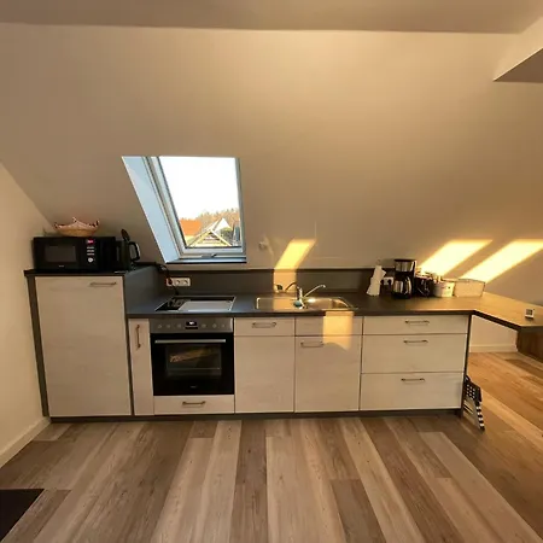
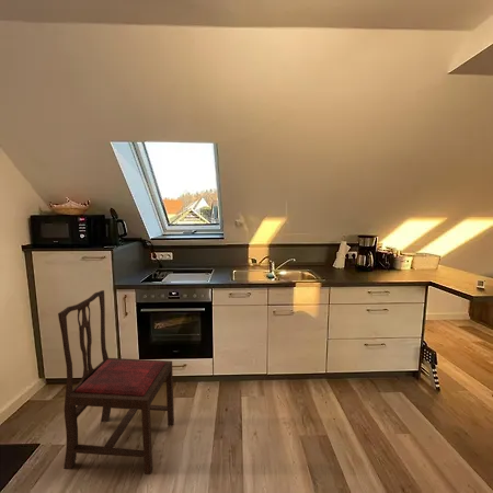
+ dining chair [57,289,175,475]
